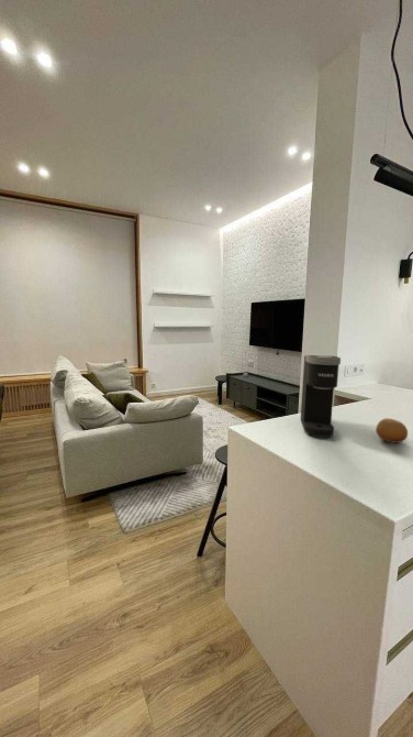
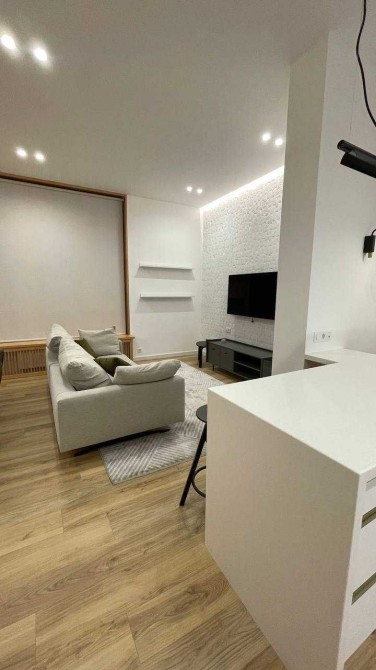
- coffee maker [300,354,342,439]
- fruit [375,417,409,444]
